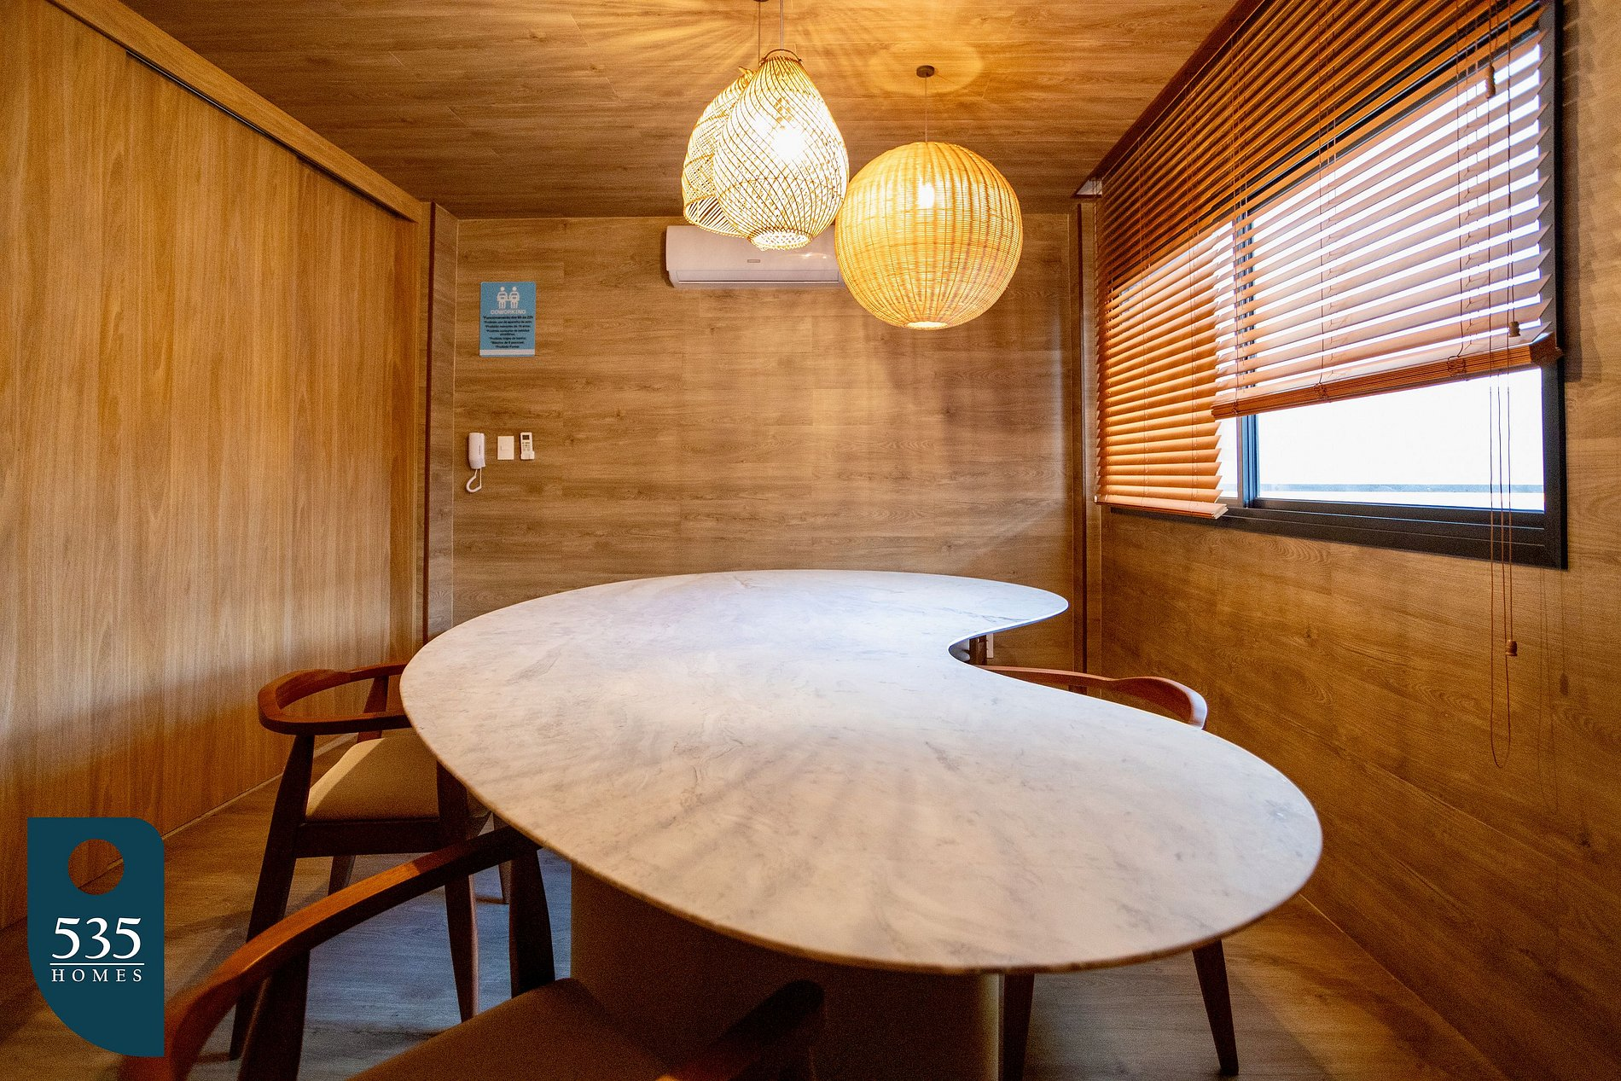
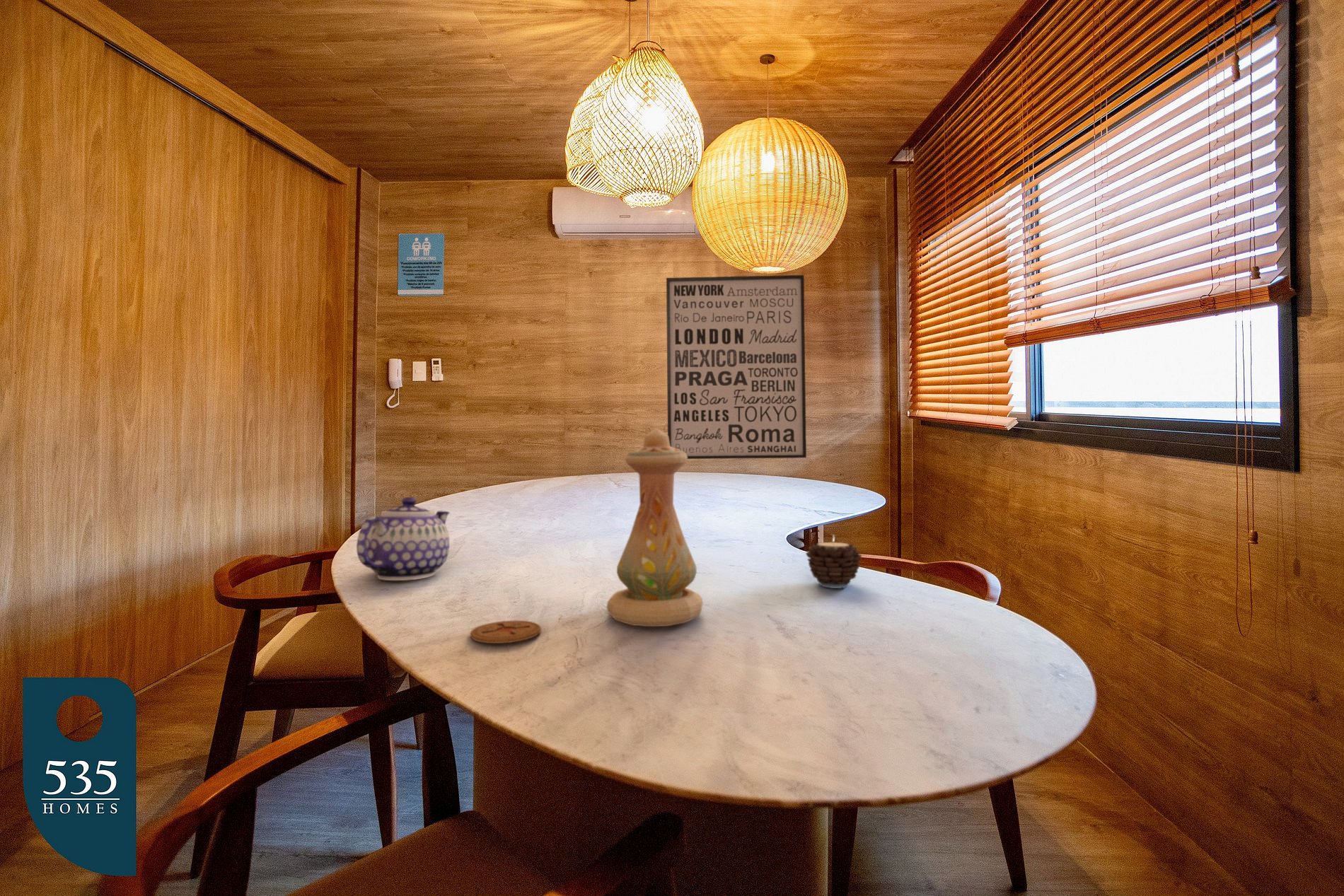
+ coaster [470,620,542,644]
+ teapot [356,496,451,581]
+ wall art [666,274,807,460]
+ candle [805,535,862,589]
+ vase [606,427,704,627]
